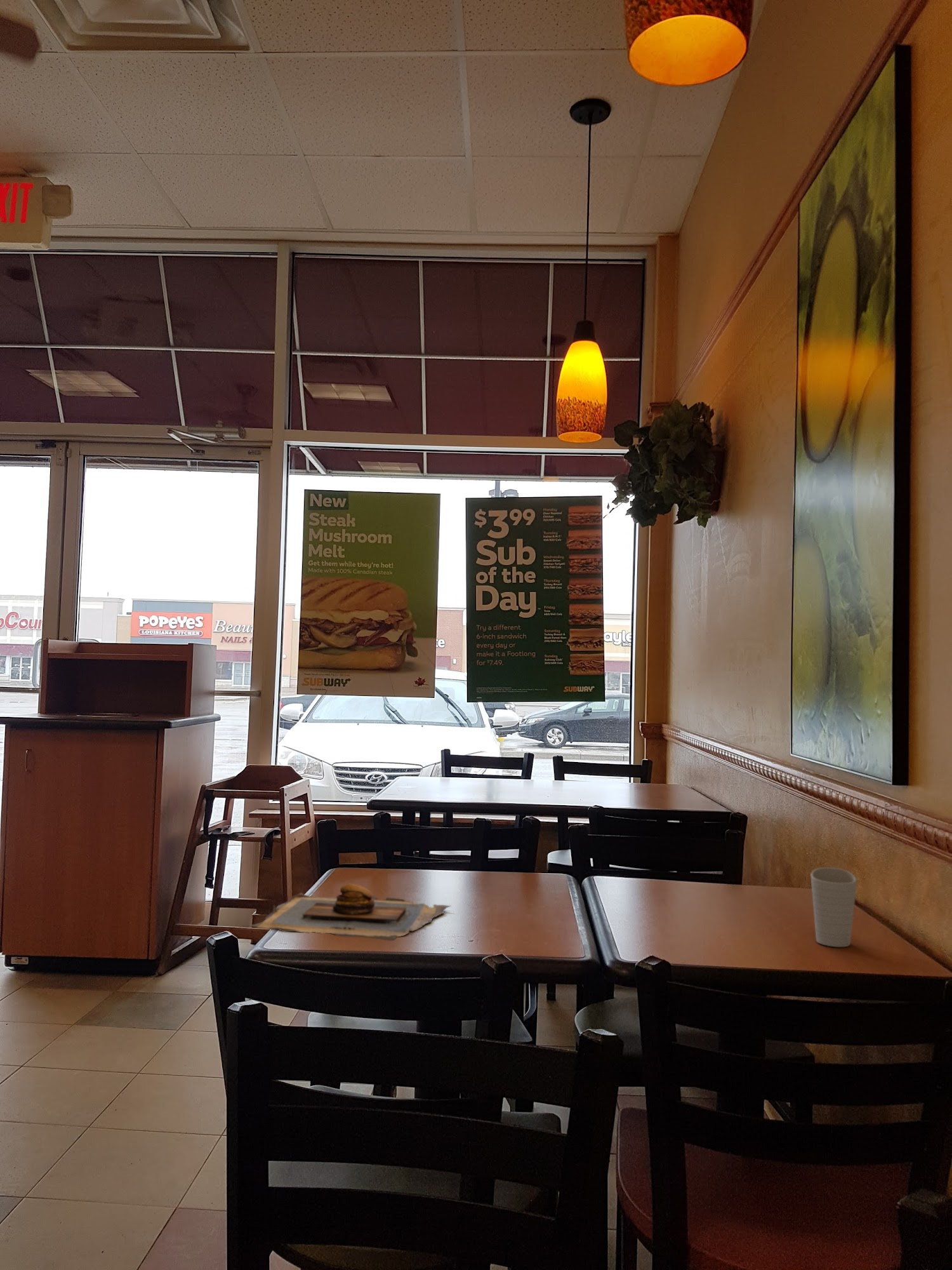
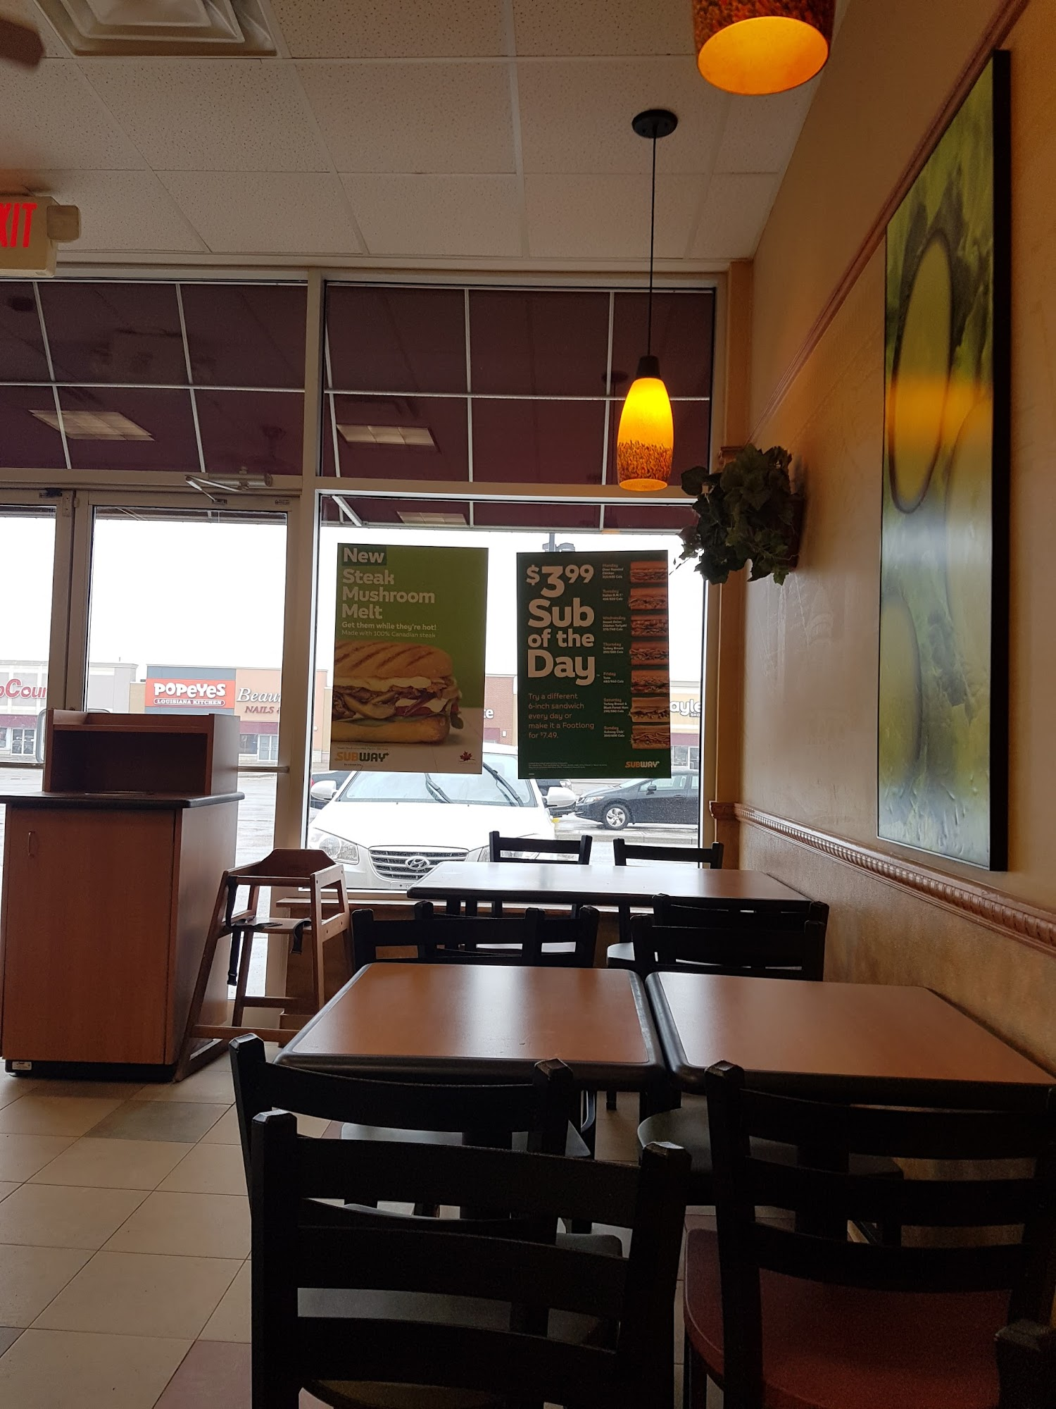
- sandwich [240,883,451,941]
- cup [810,867,857,947]
